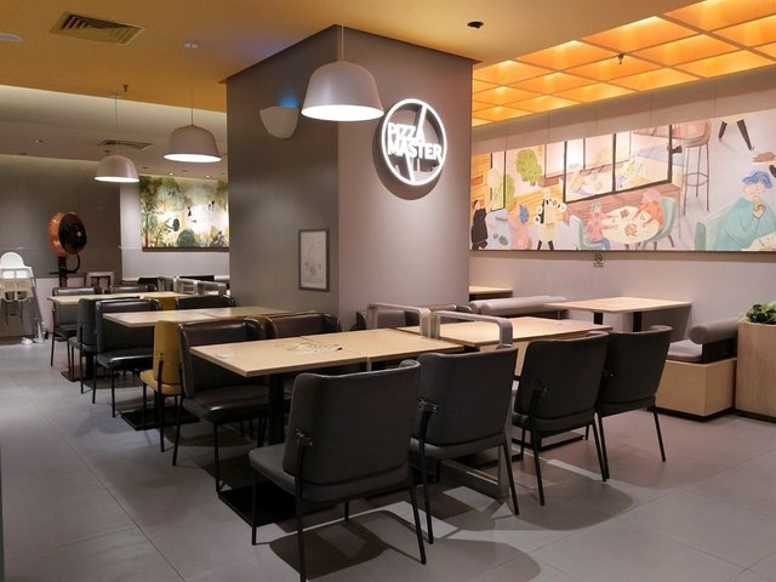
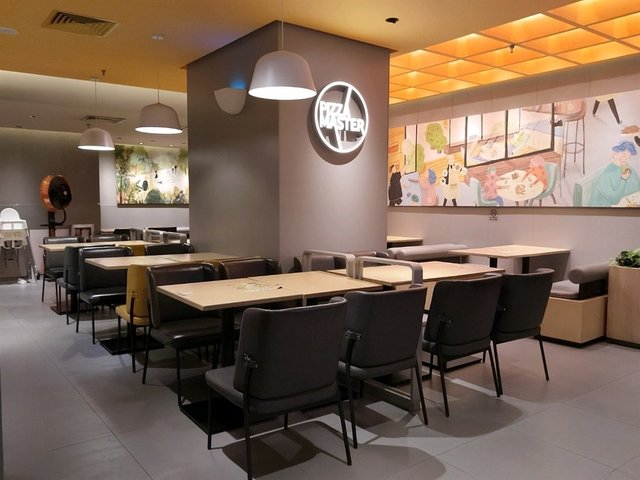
- wall art [297,227,331,293]
